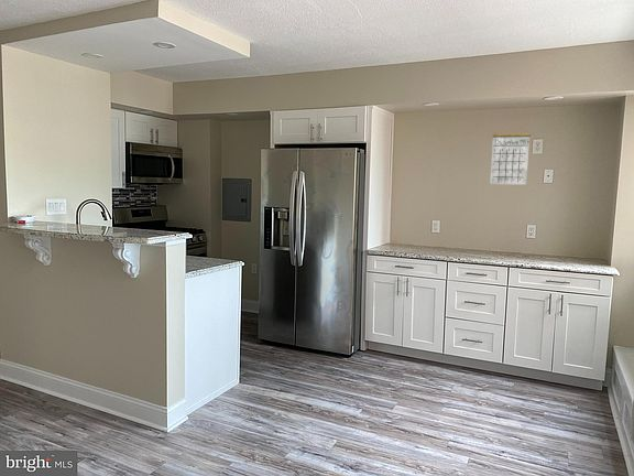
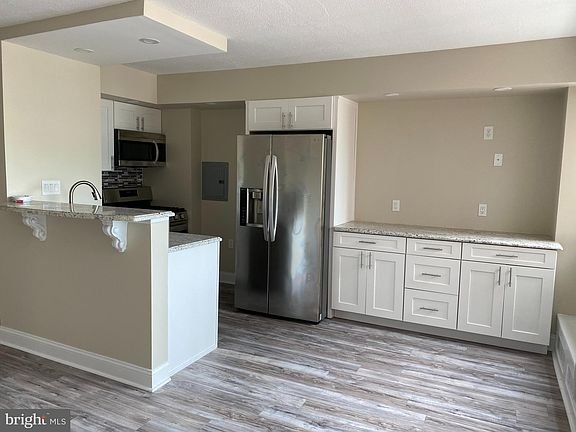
- calendar [489,126,532,186]
